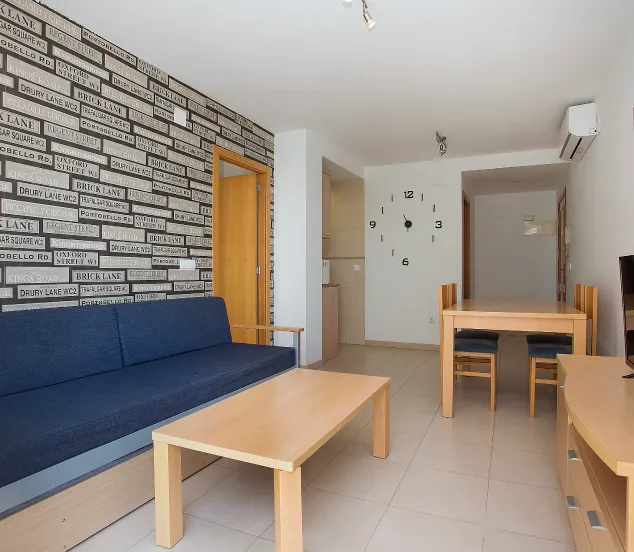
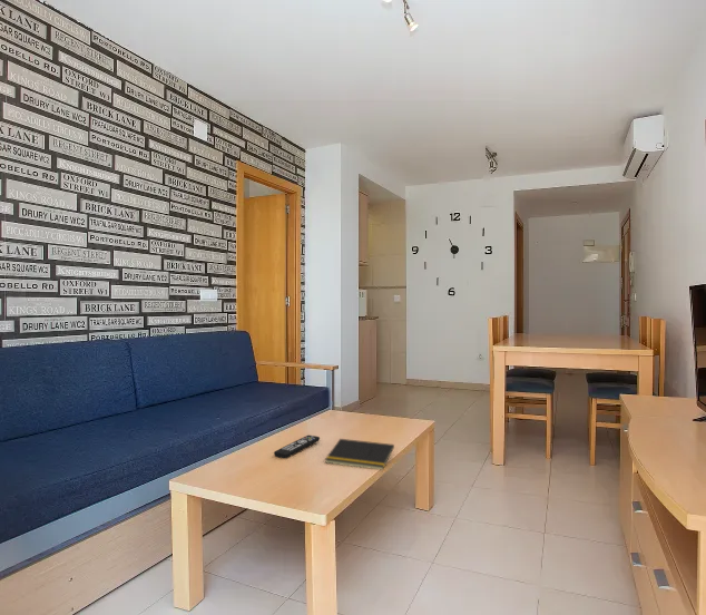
+ notepad [324,438,395,471]
+ remote control [273,435,321,459]
